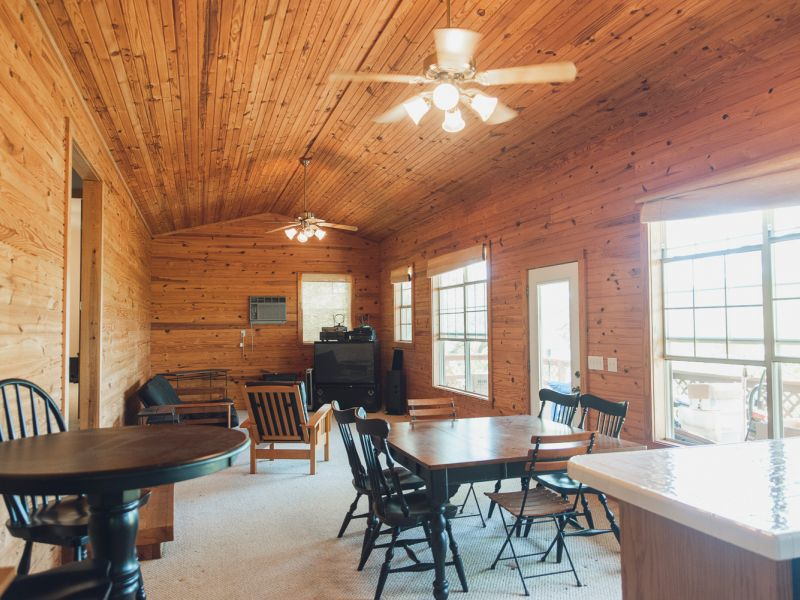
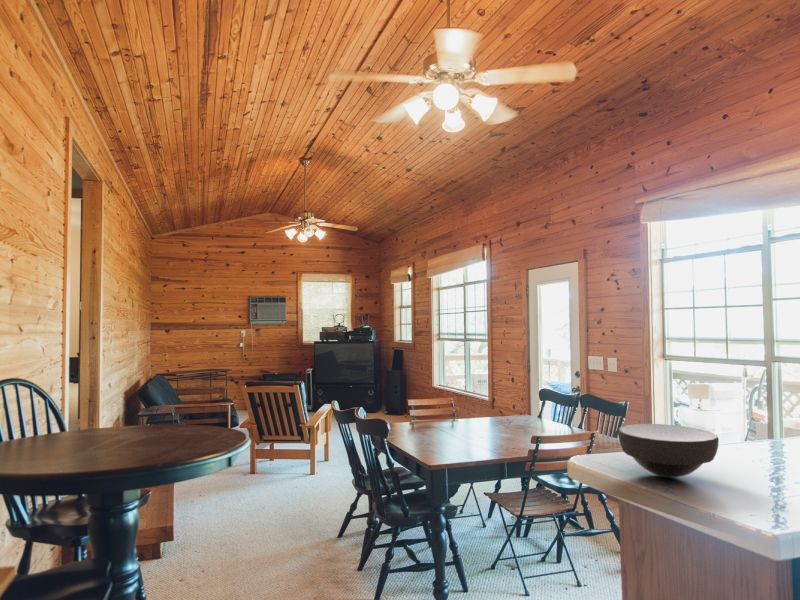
+ bowl [617,423,720,479]
